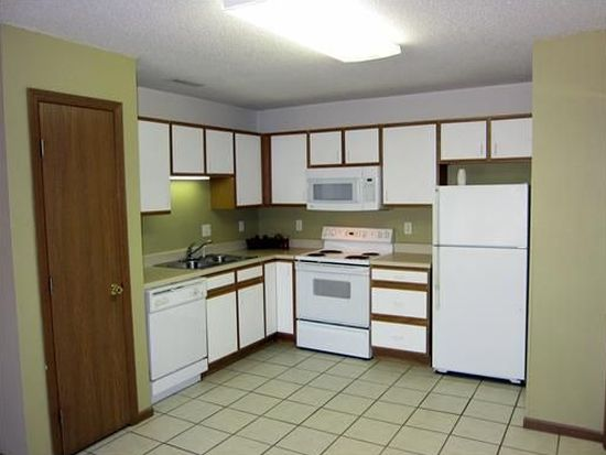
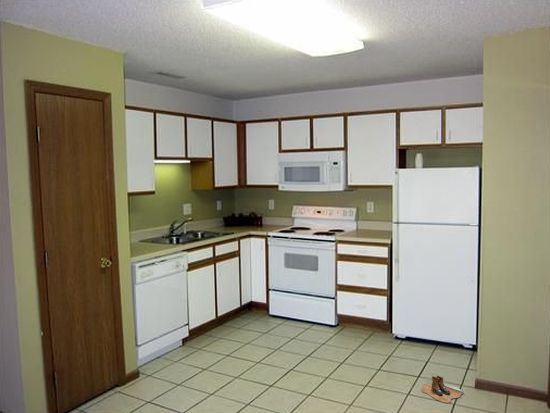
+ boots [421,375,464,403]
